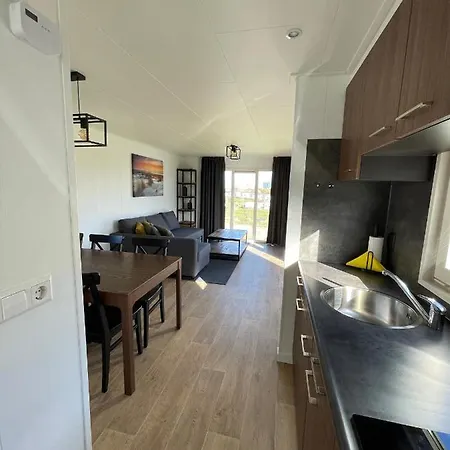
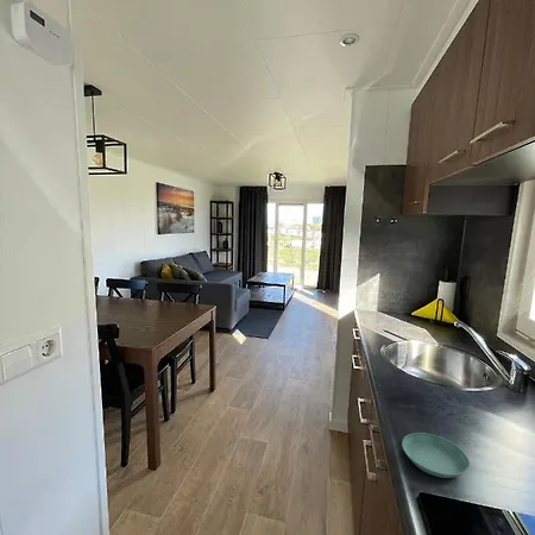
+ saucer [401,432,471,479]
